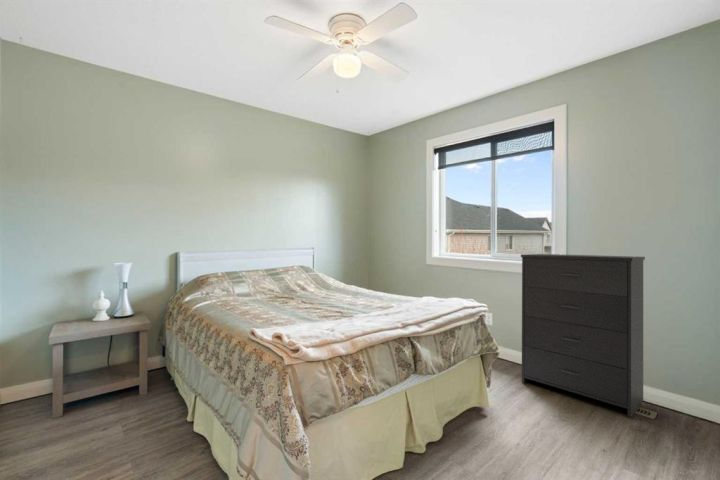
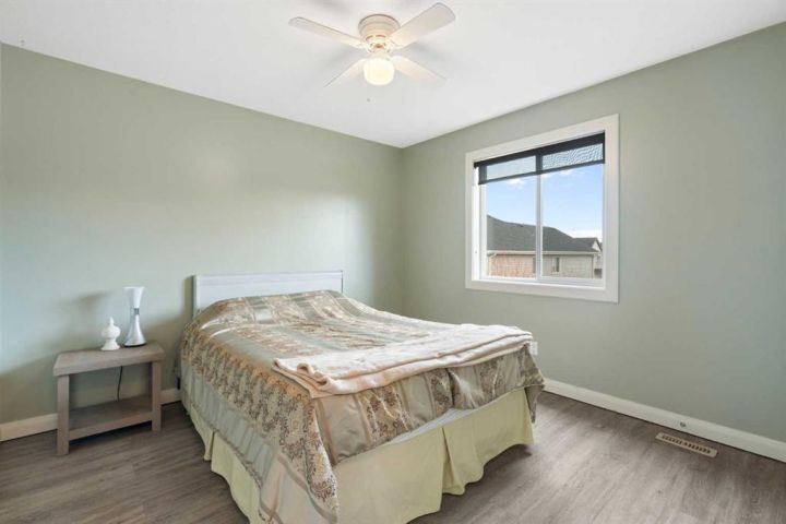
- dresser [520,253,646,418]
